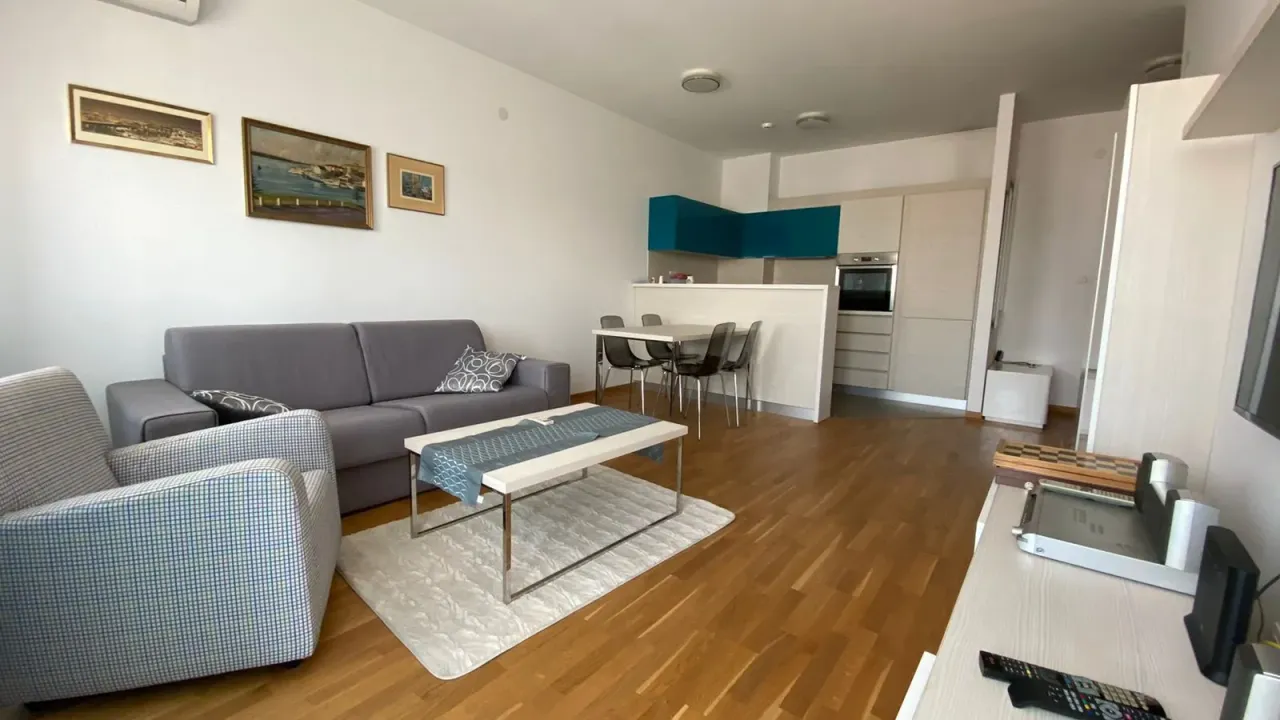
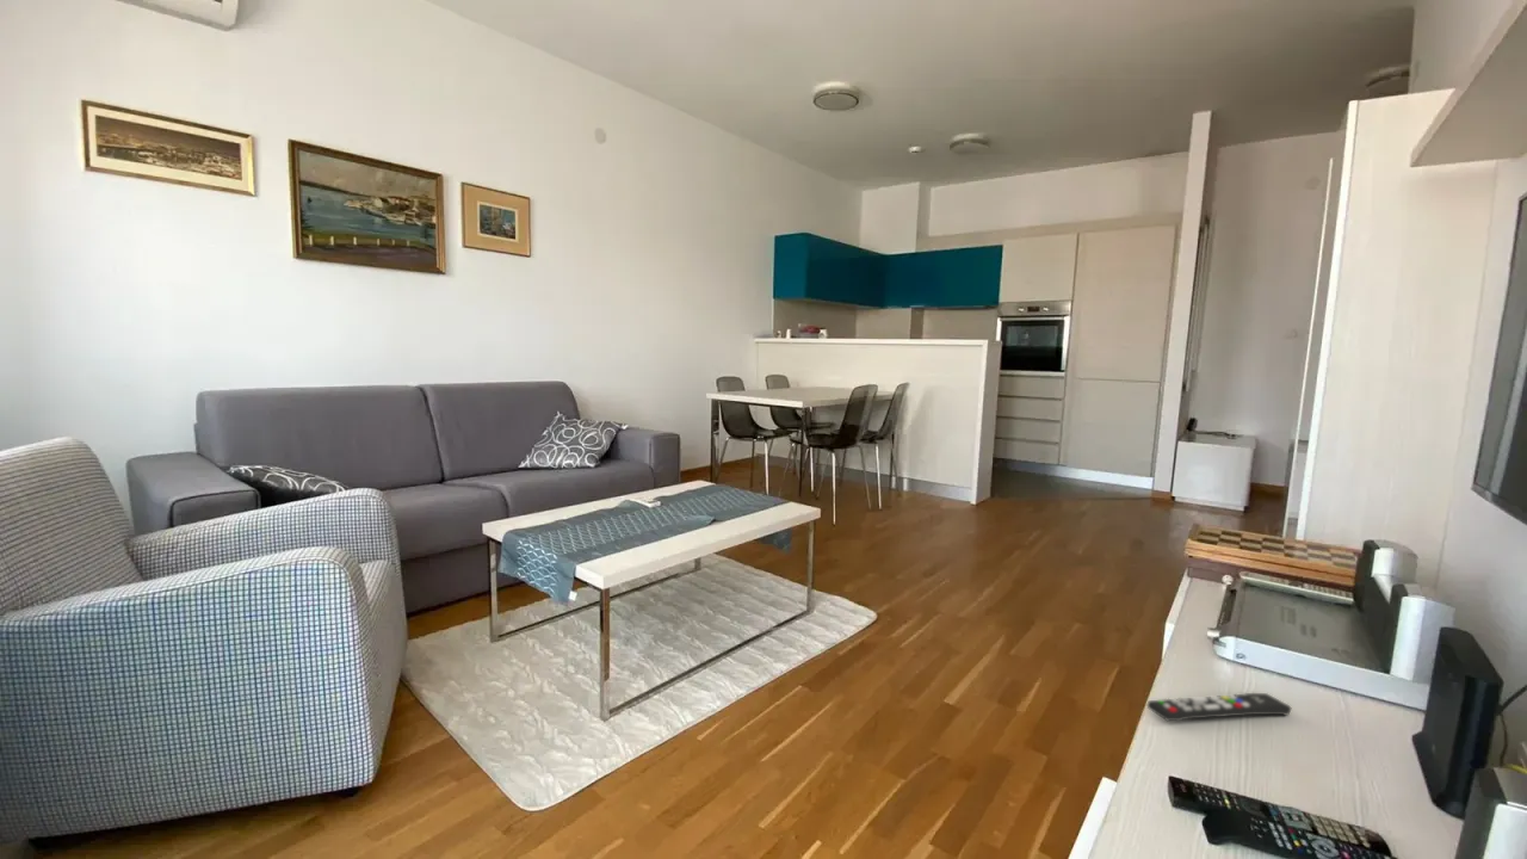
+ remote control [1145,692,1293,722]
